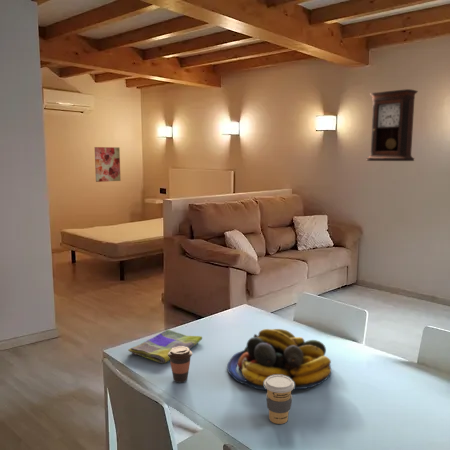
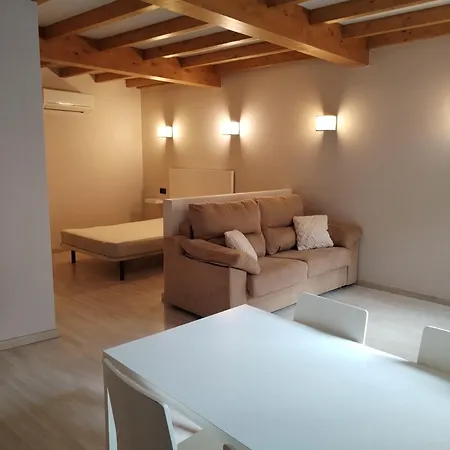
- fruit bowl [226,328,332,392]
- coffee cup [264,375,295,425]
- pendulum clock [365,88,419,162]
- wall art [94,146,122,183]
- dish towel [127,328,203,364]
- coffee cup [168,346,193,383]
